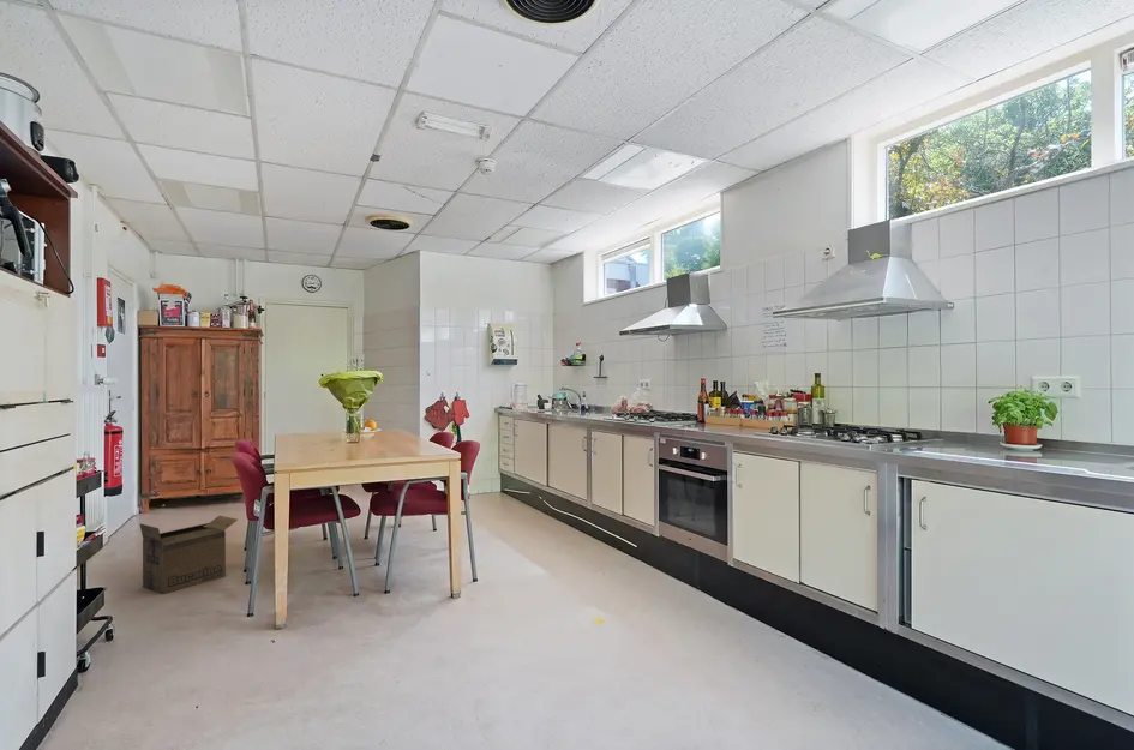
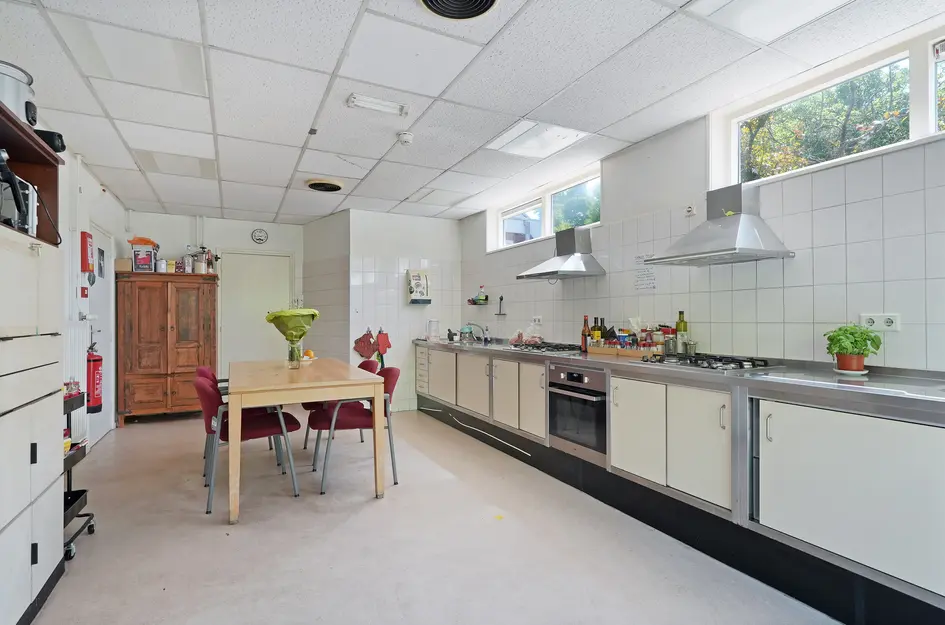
- cardboard box [138,515,239,595]
